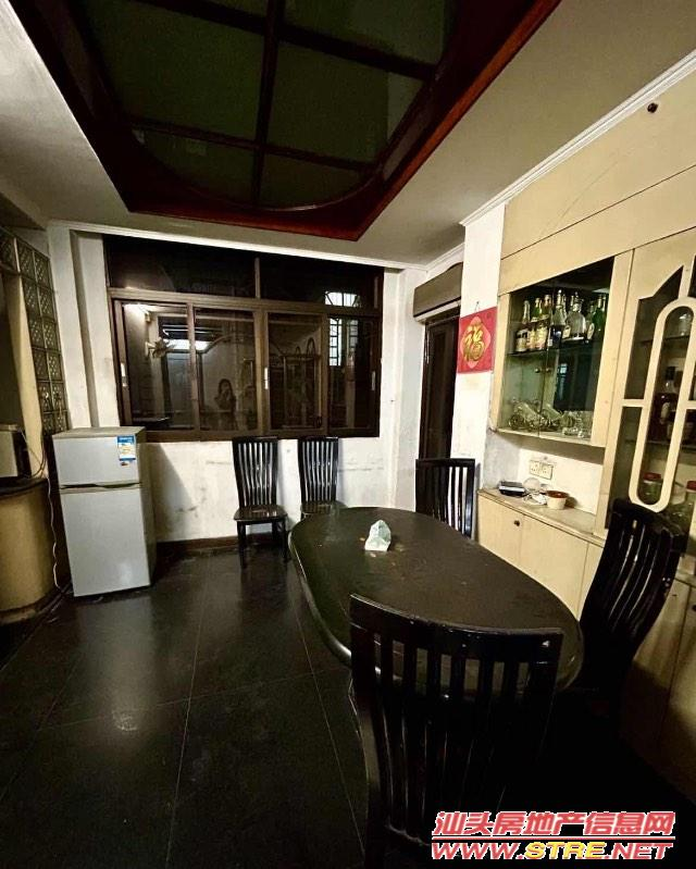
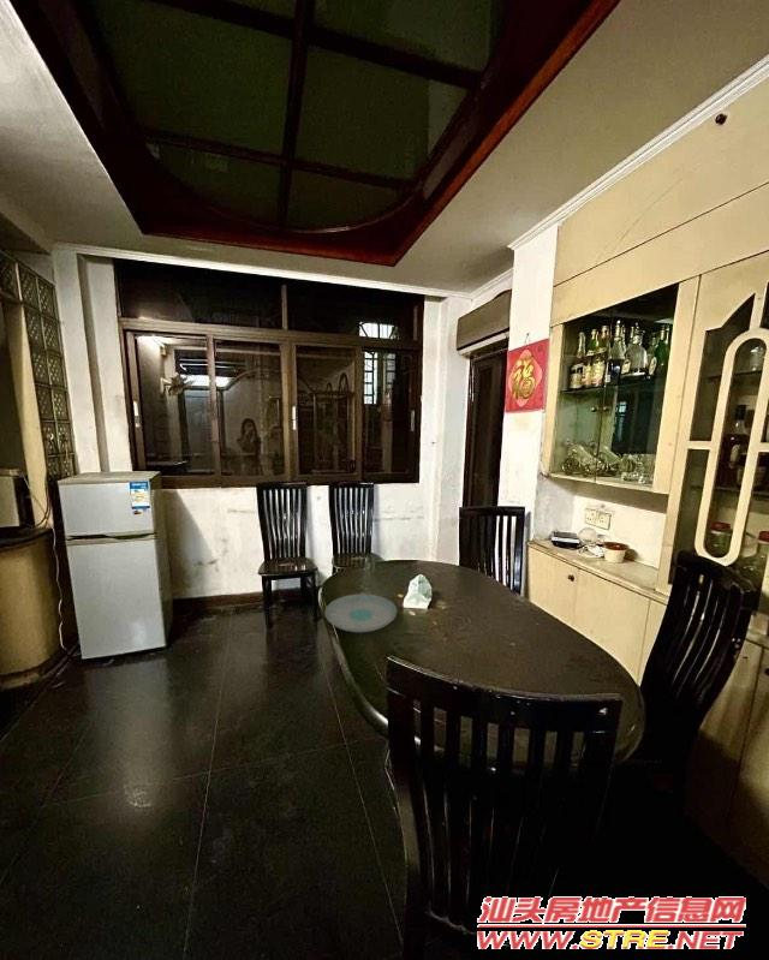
+ plate [323,592,398,633]
